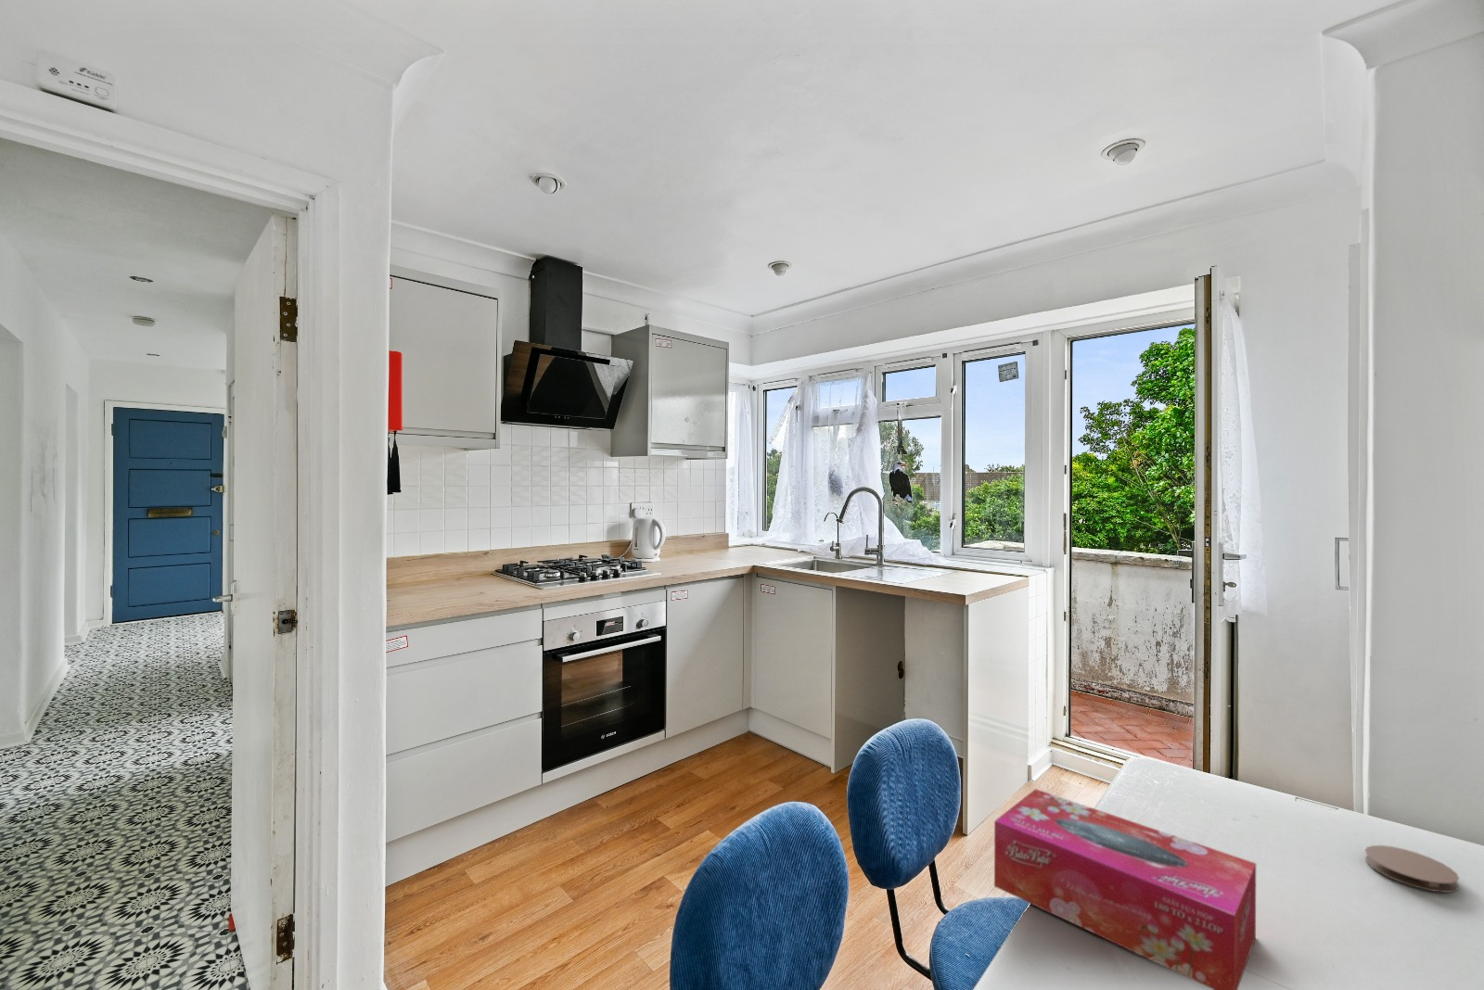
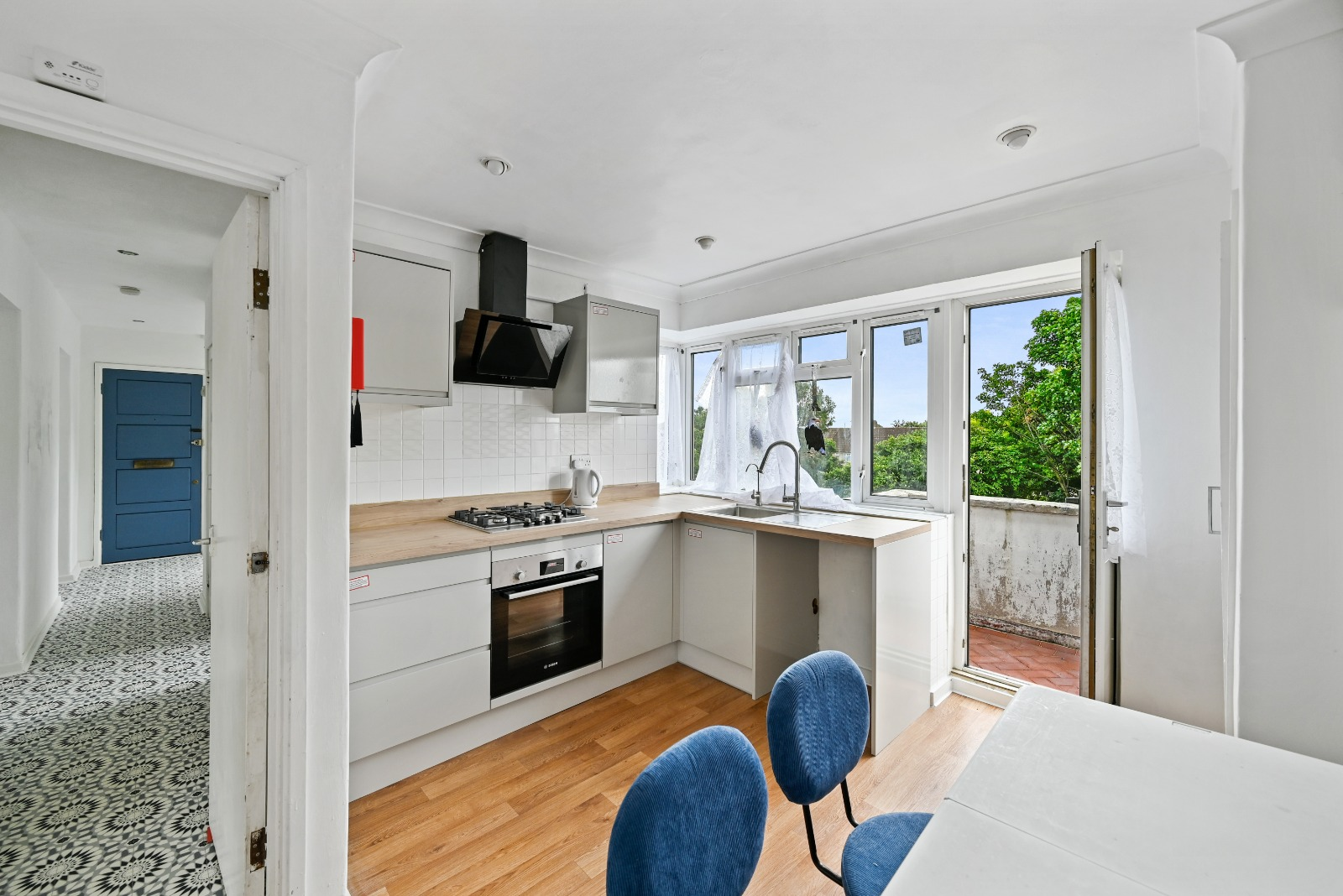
- tissue box [993,788,1256,990]
- coaster [1365,844,1460,894]
